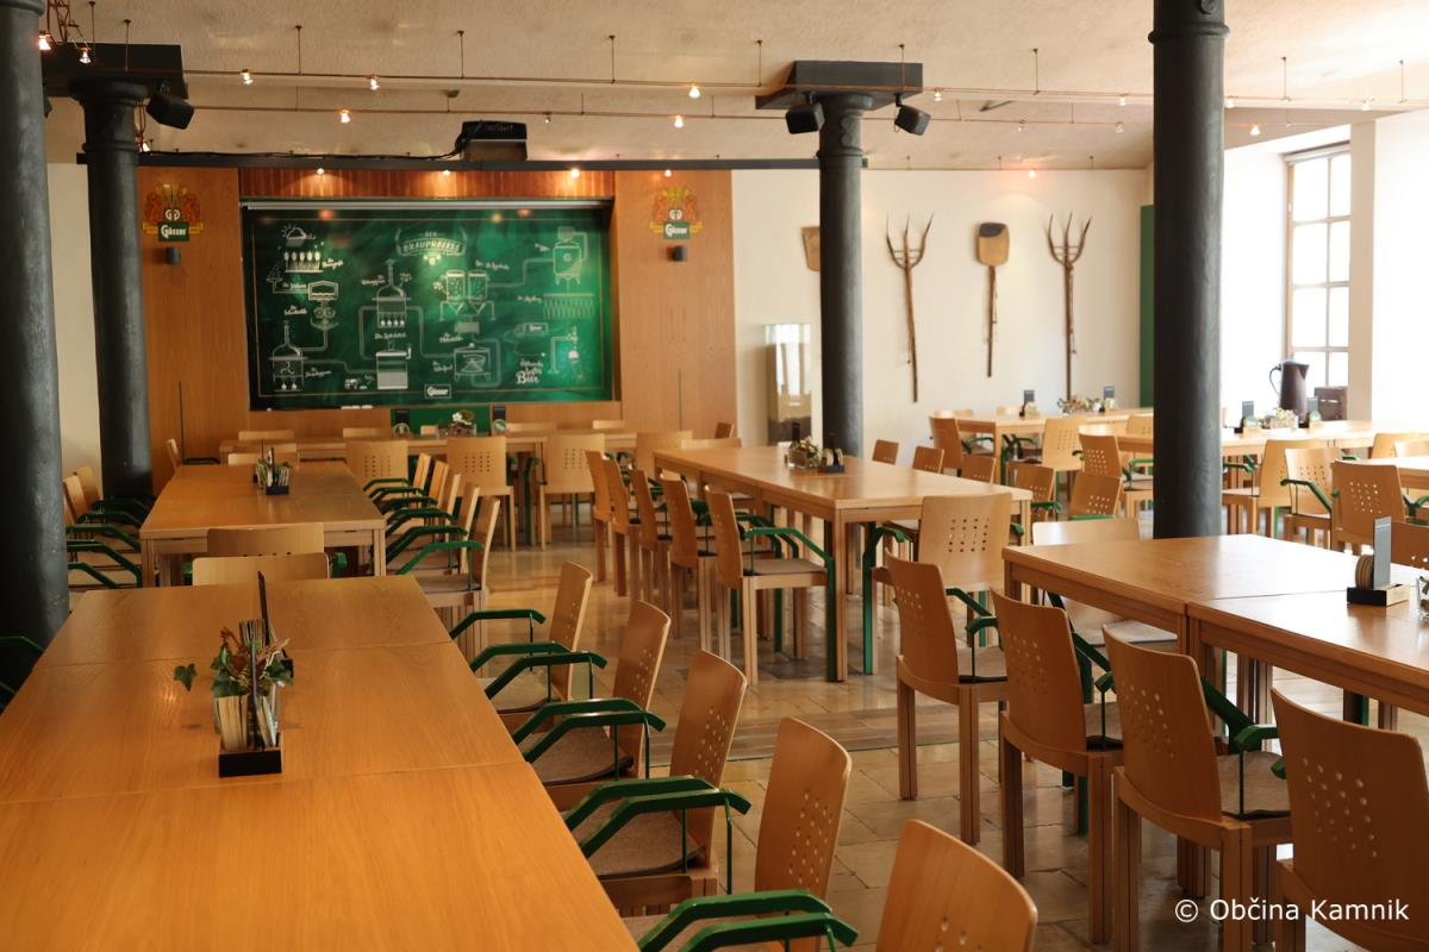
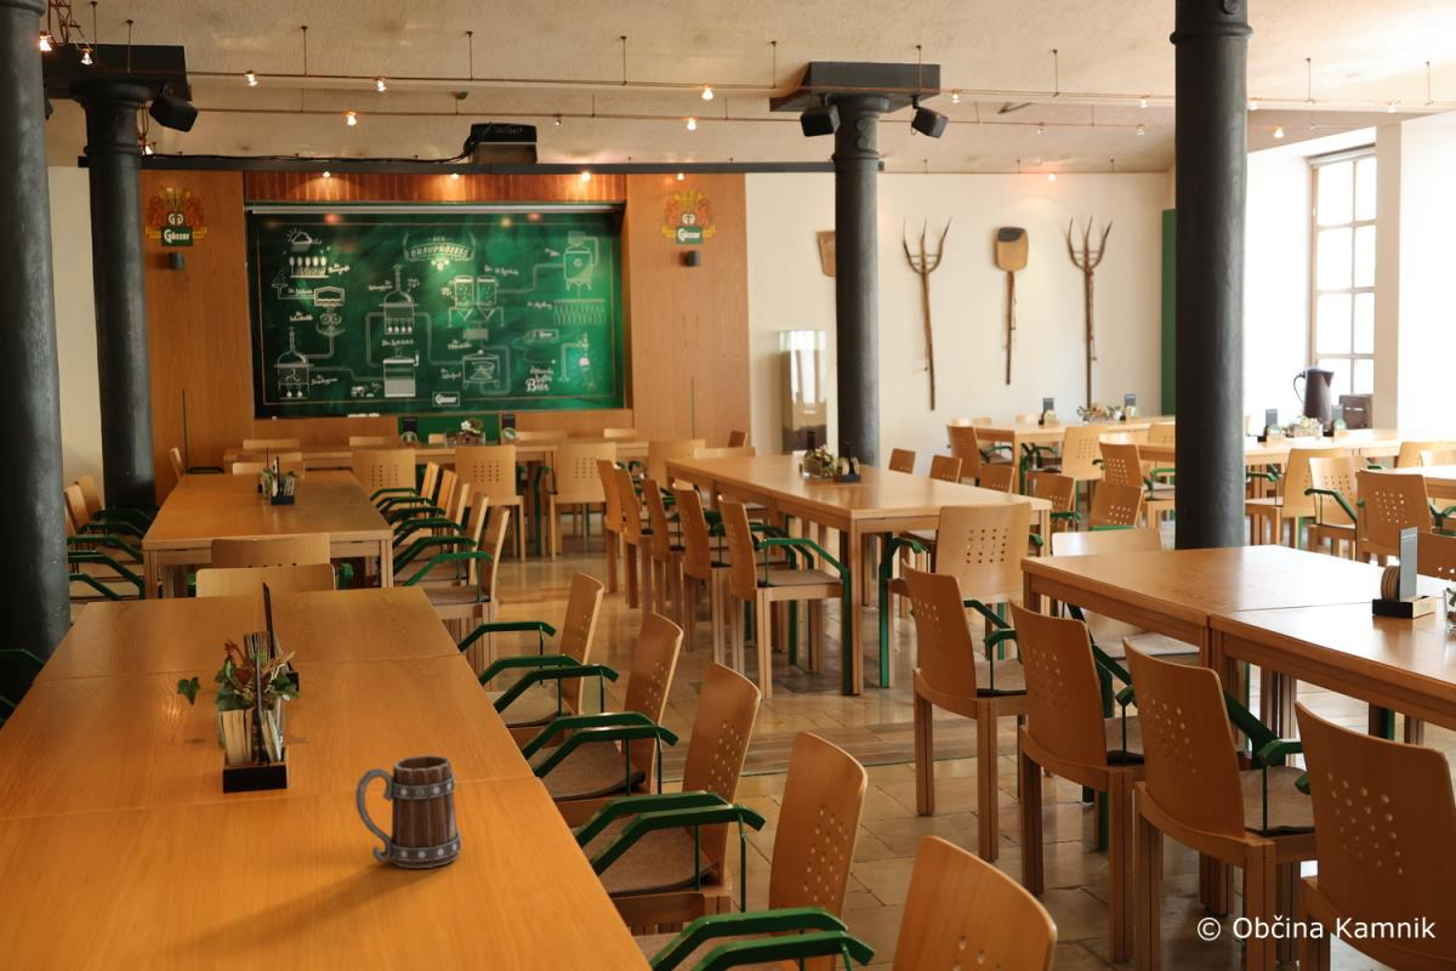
+ beer mug [354,754,462,869]
